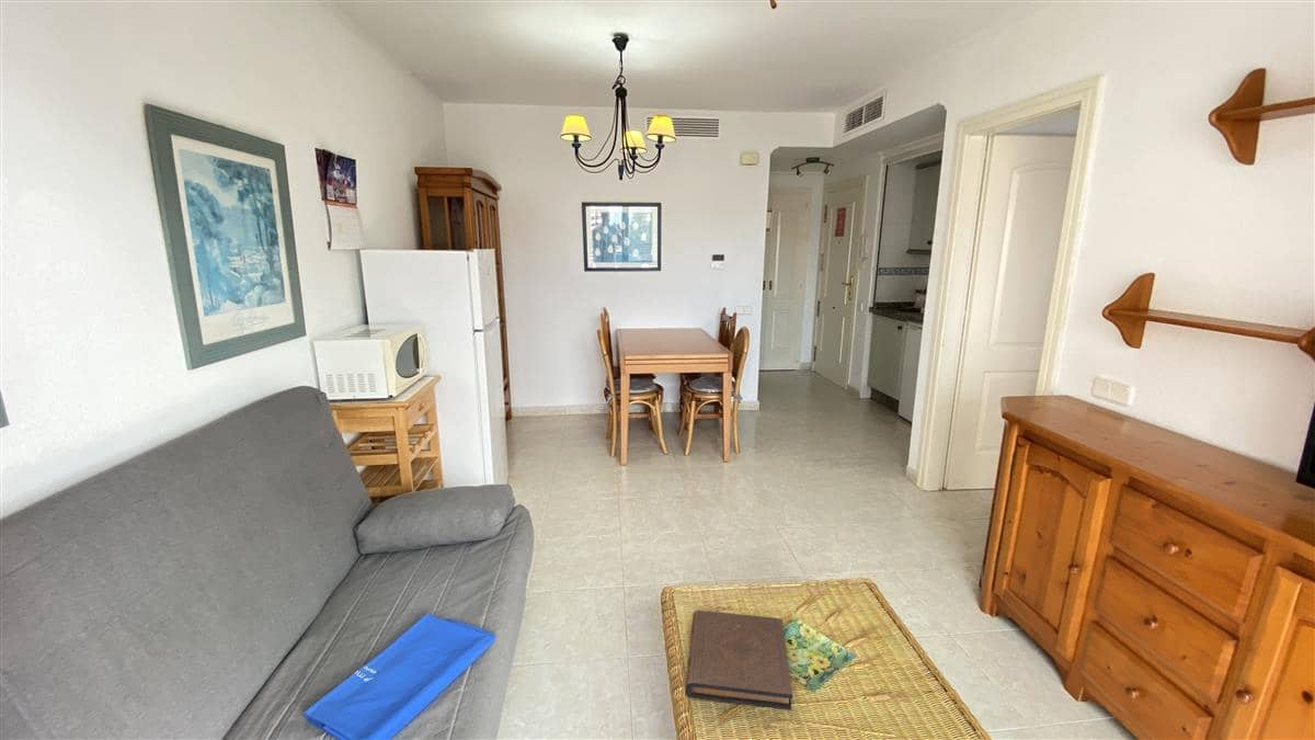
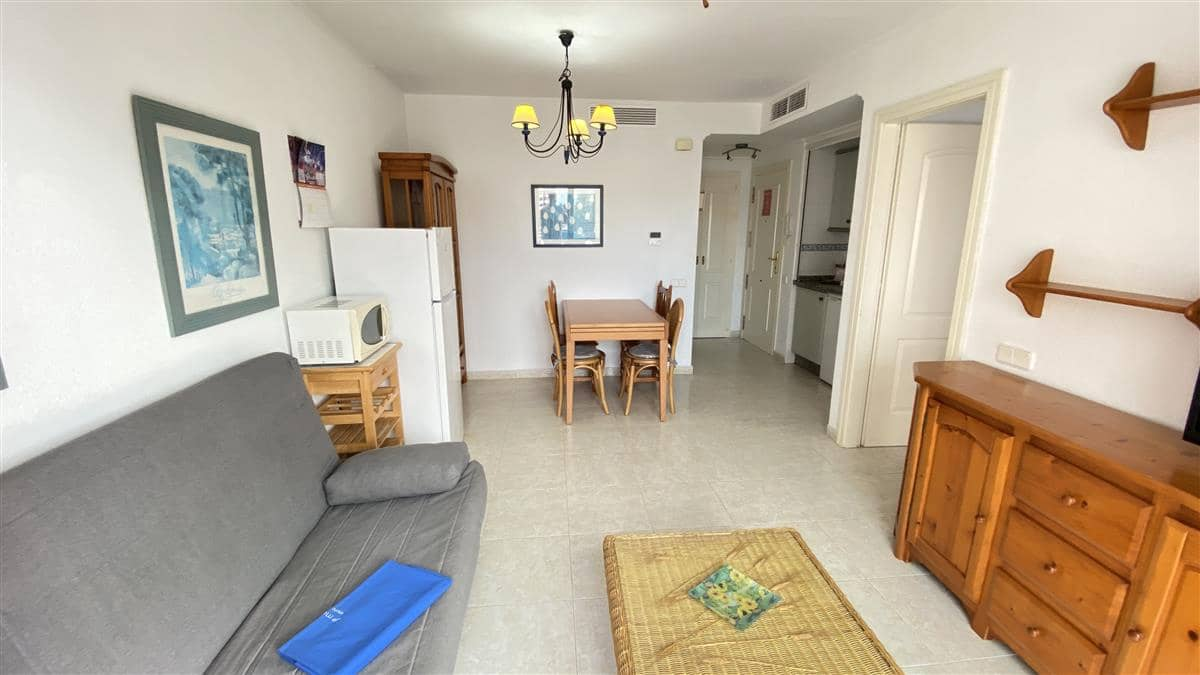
- book [684,610,793,711]
